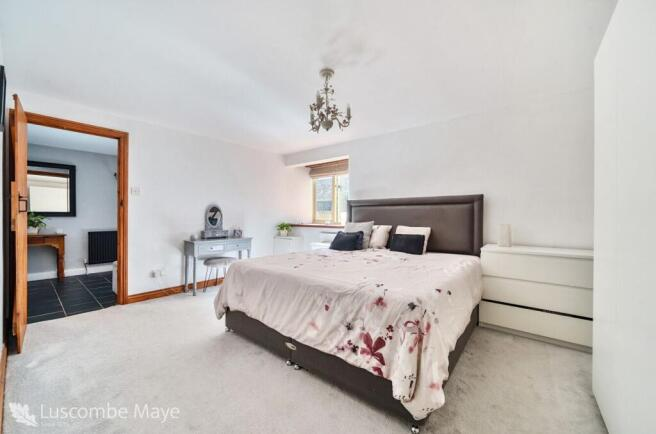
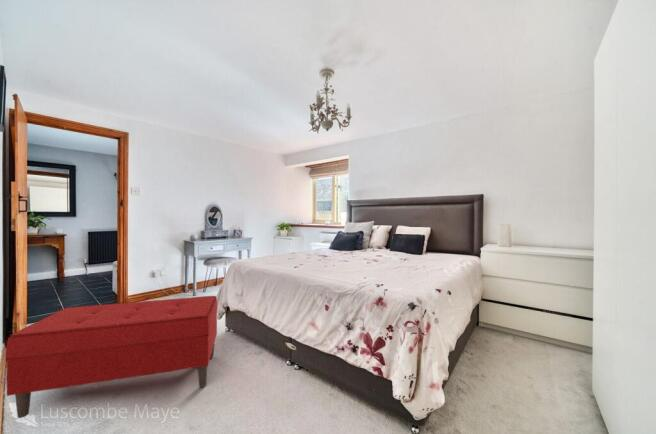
+ bench [5,295,218,419]
